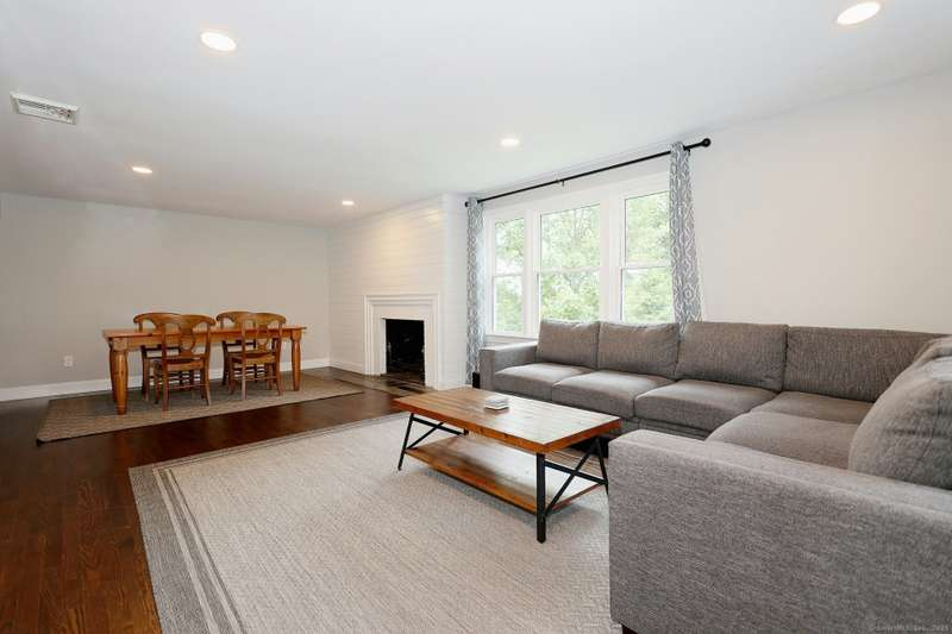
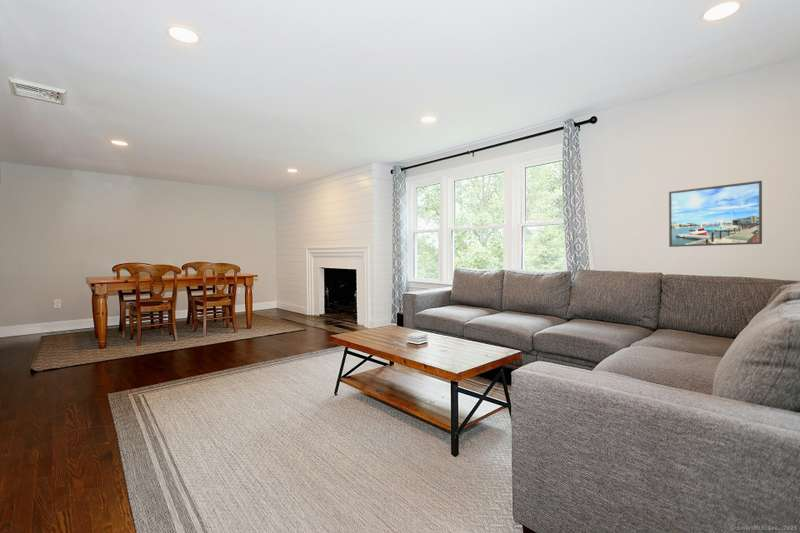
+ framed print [668,180,763,248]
